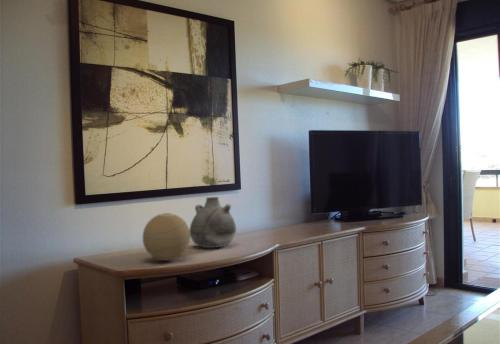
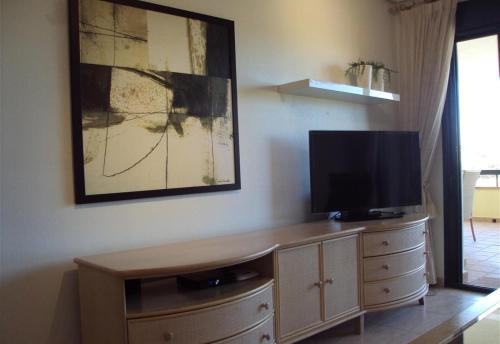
- decorative orb [142,212,191,262]
- vase [189,196,237,249]
